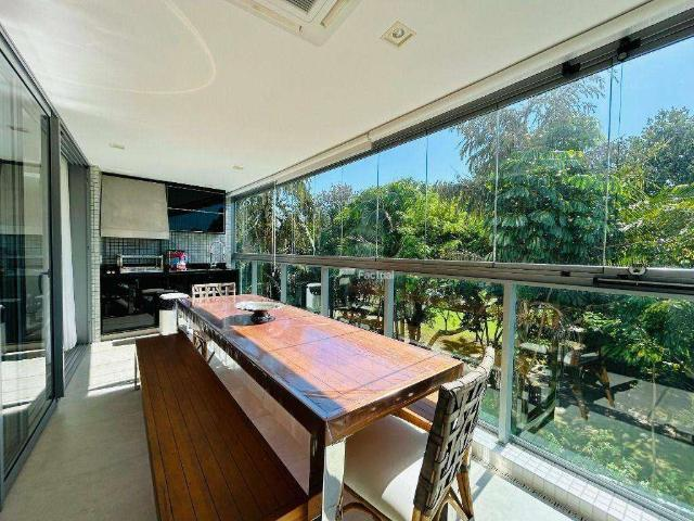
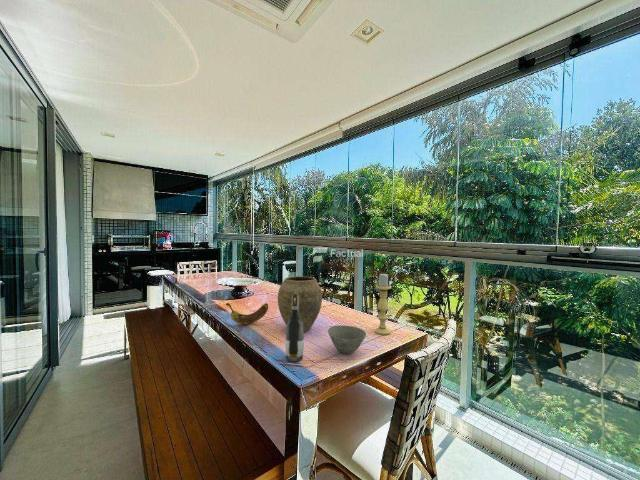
+ bowl [327,324,367,354]
+ vase [277,275,323,332]
+ wine bottle [285,293,305,362]
+ candle holder [373,273,392,336]
+ banana [225,302,269,325]
